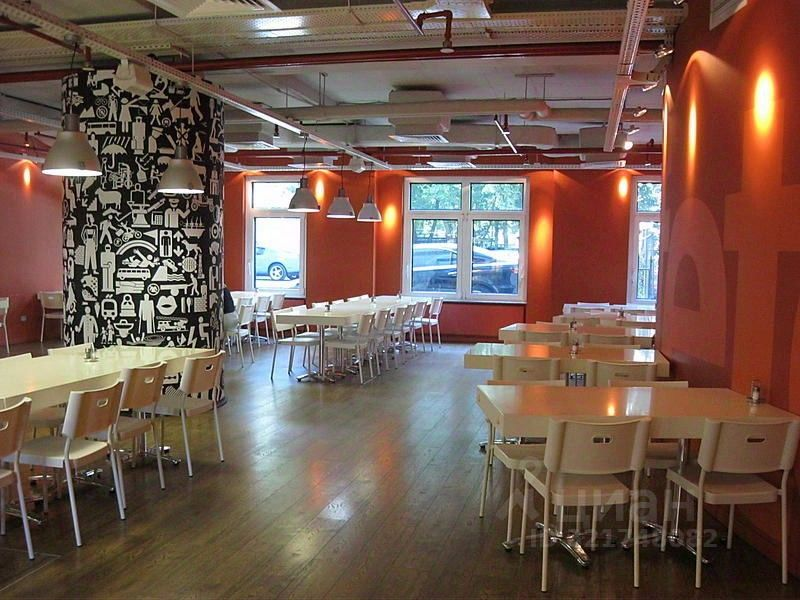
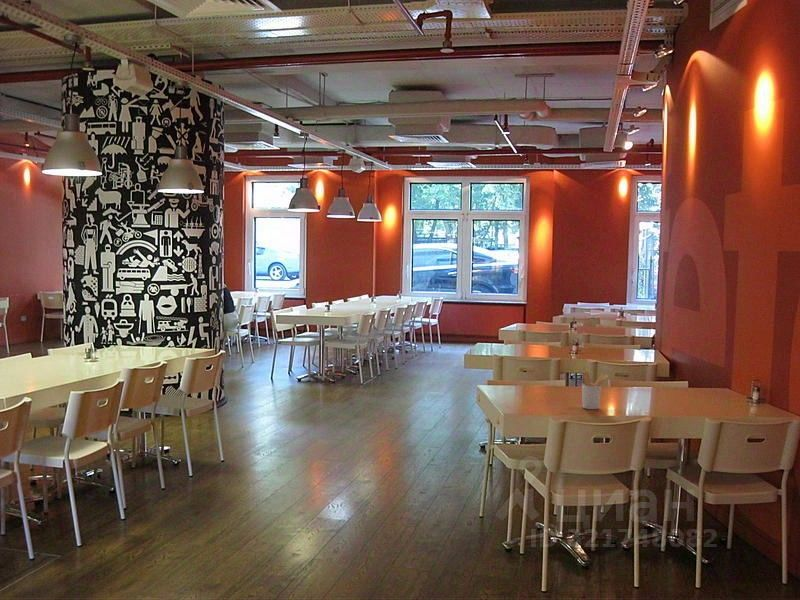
+ utensil holder [581,371,609,410]
